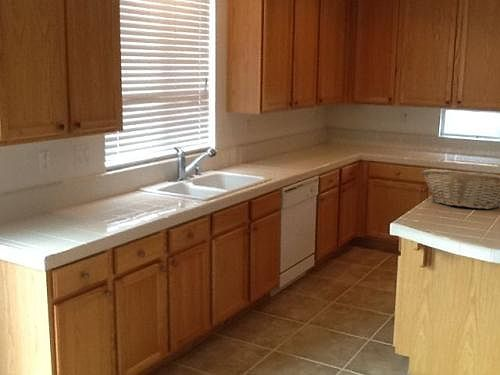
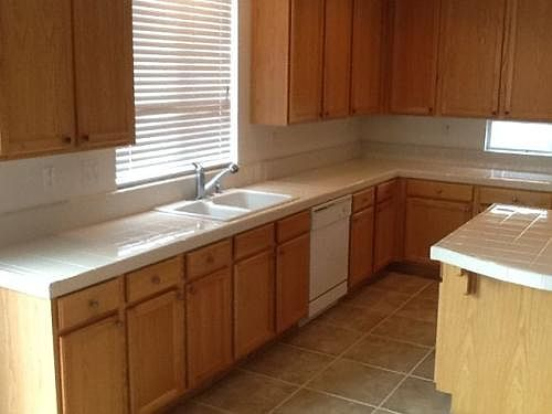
- fruit basket [420,168,500,210]
